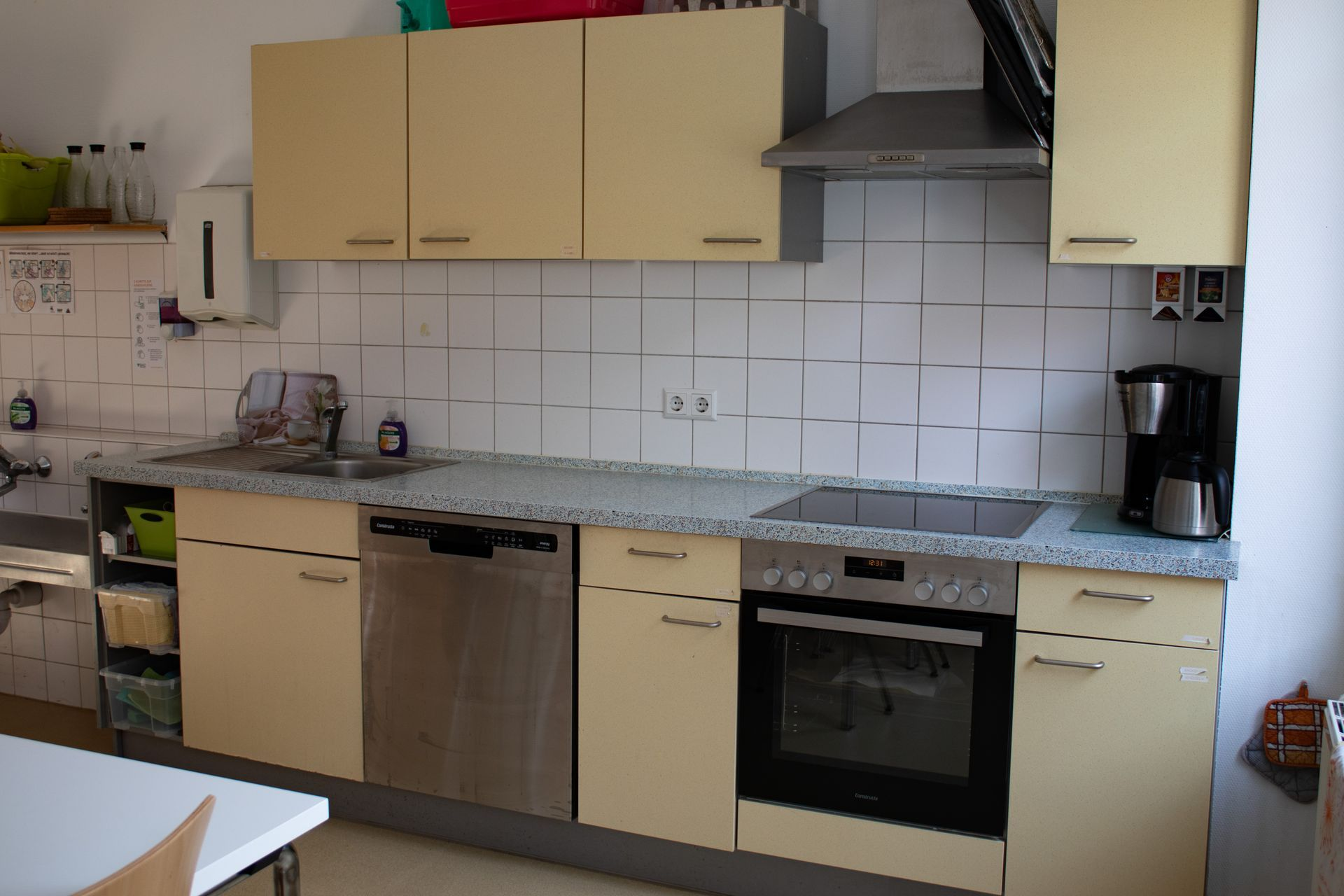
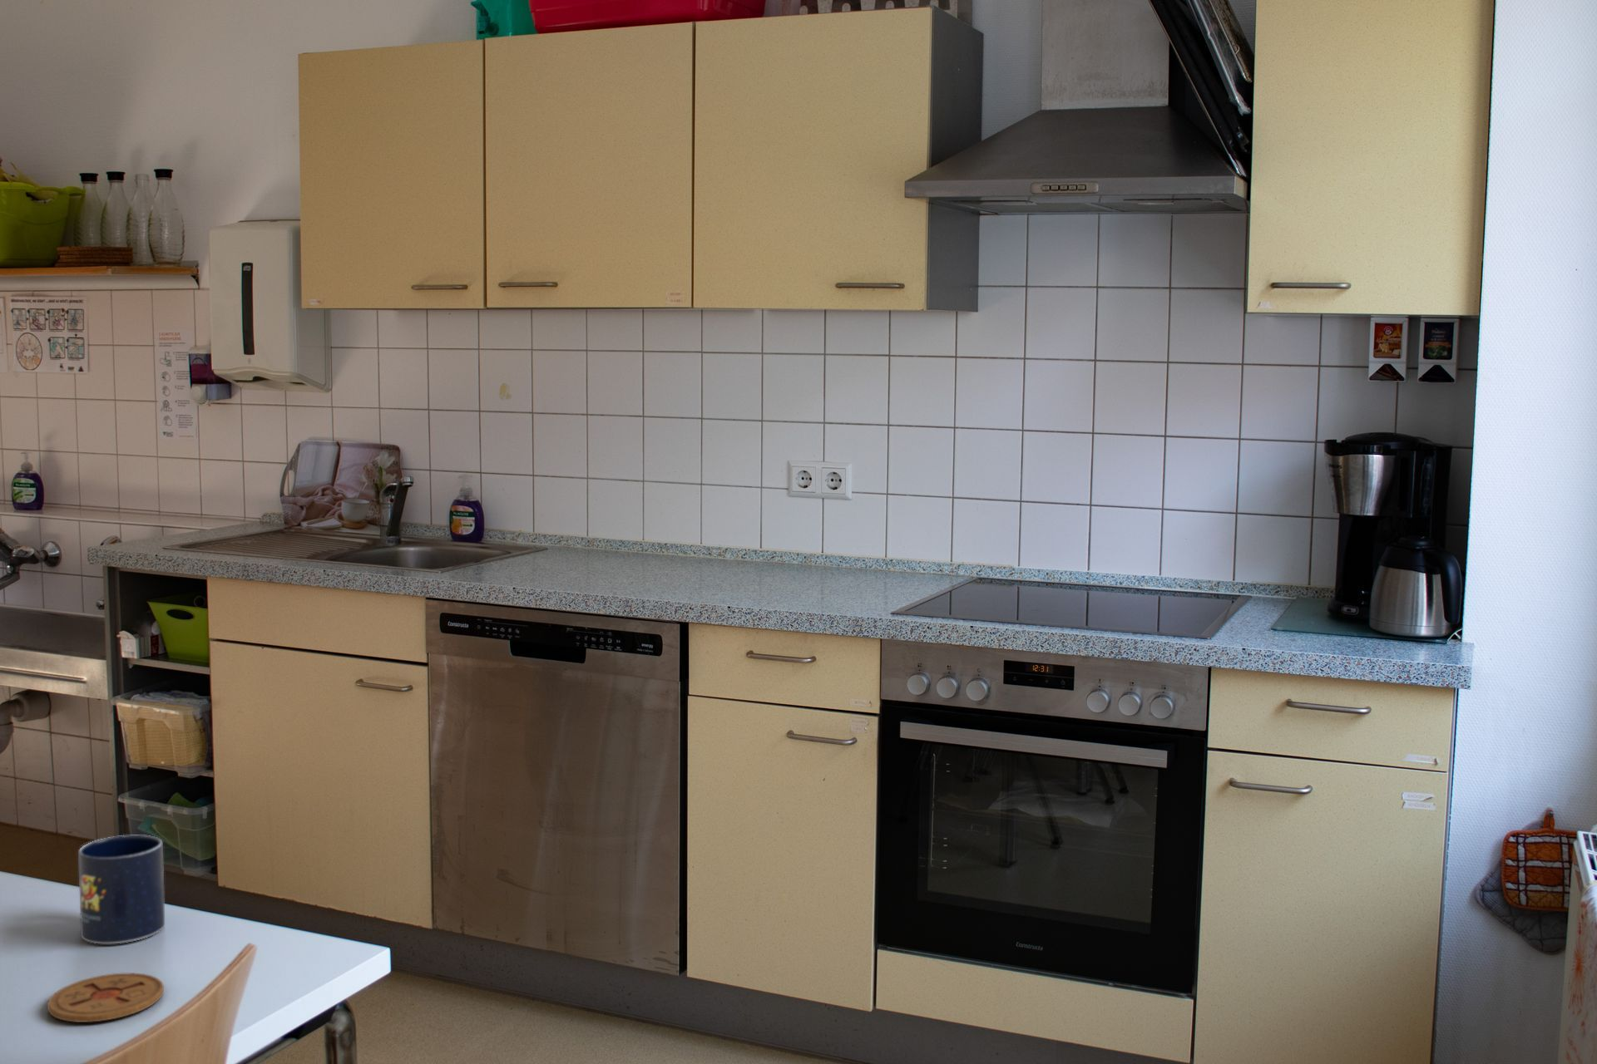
+ mug [77,835,165,944]
+ coaster [46,971,165,1024]
